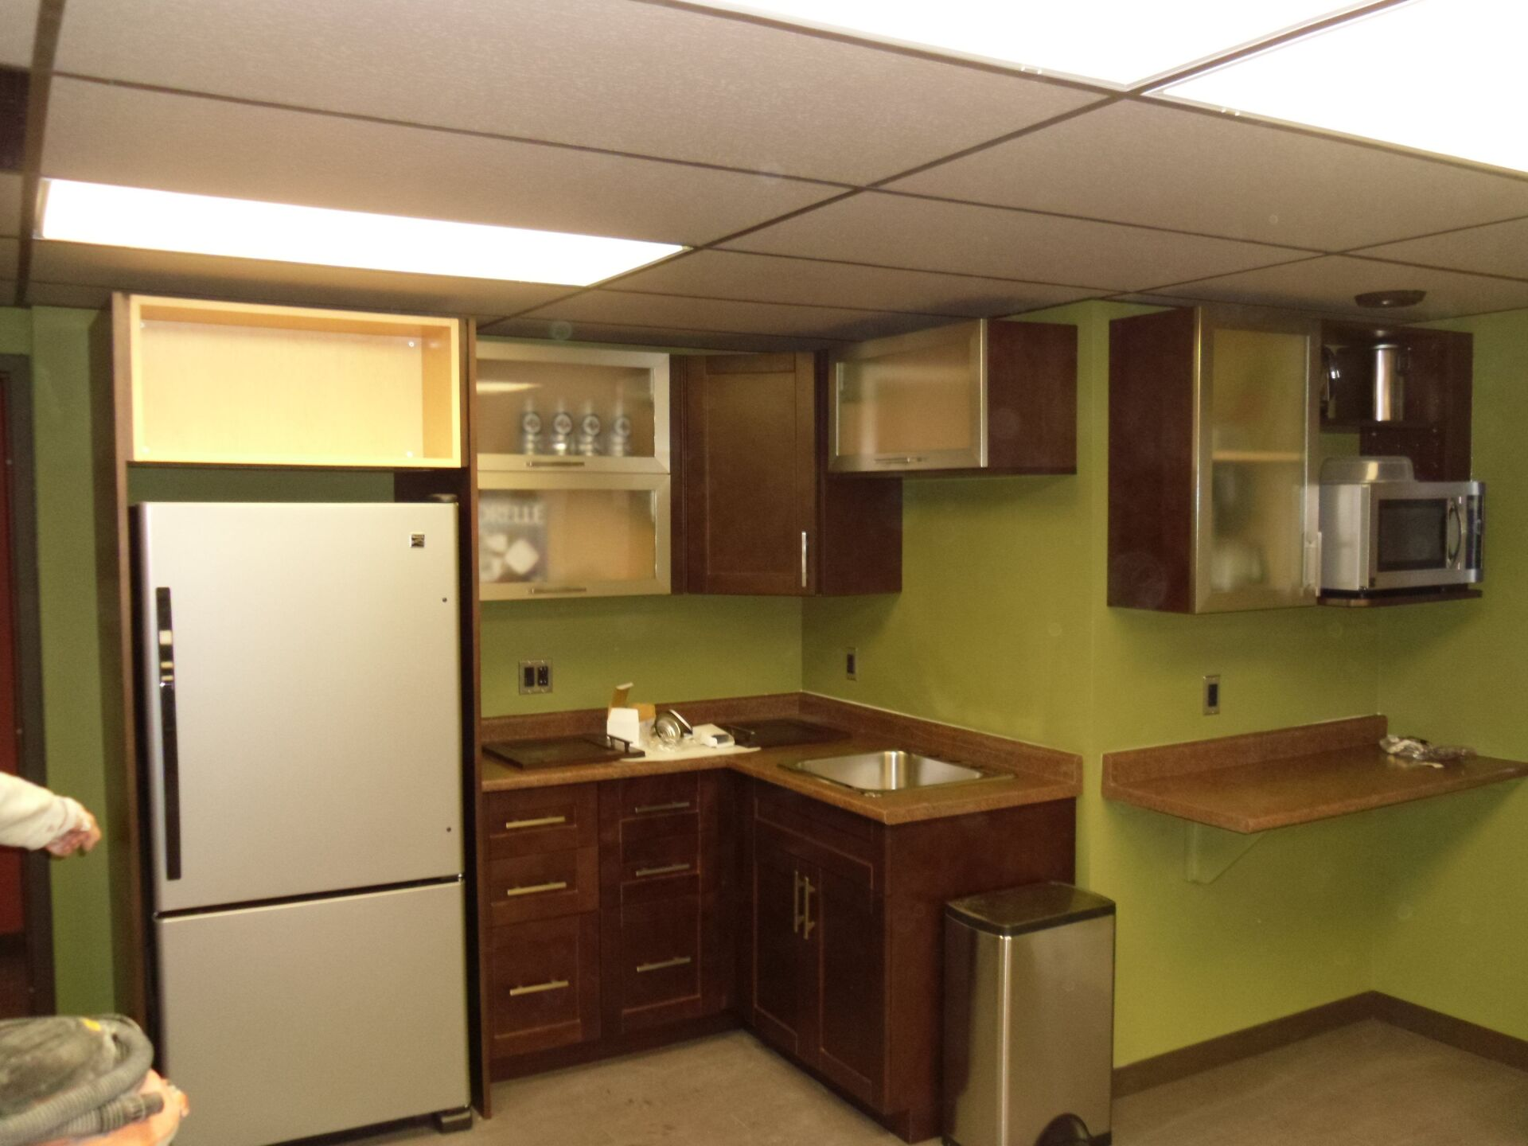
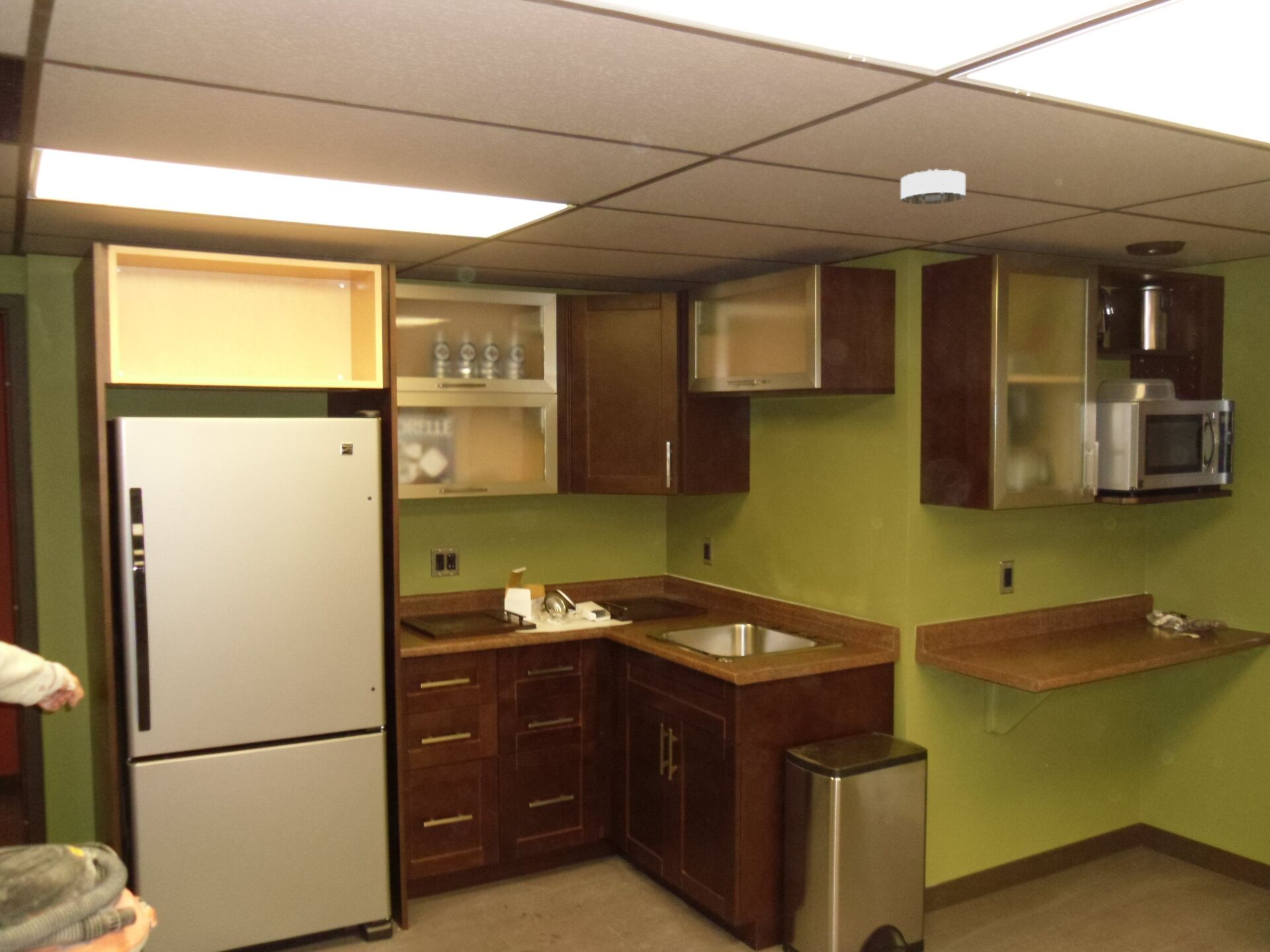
+ smoke detector [900,169,966,206]
